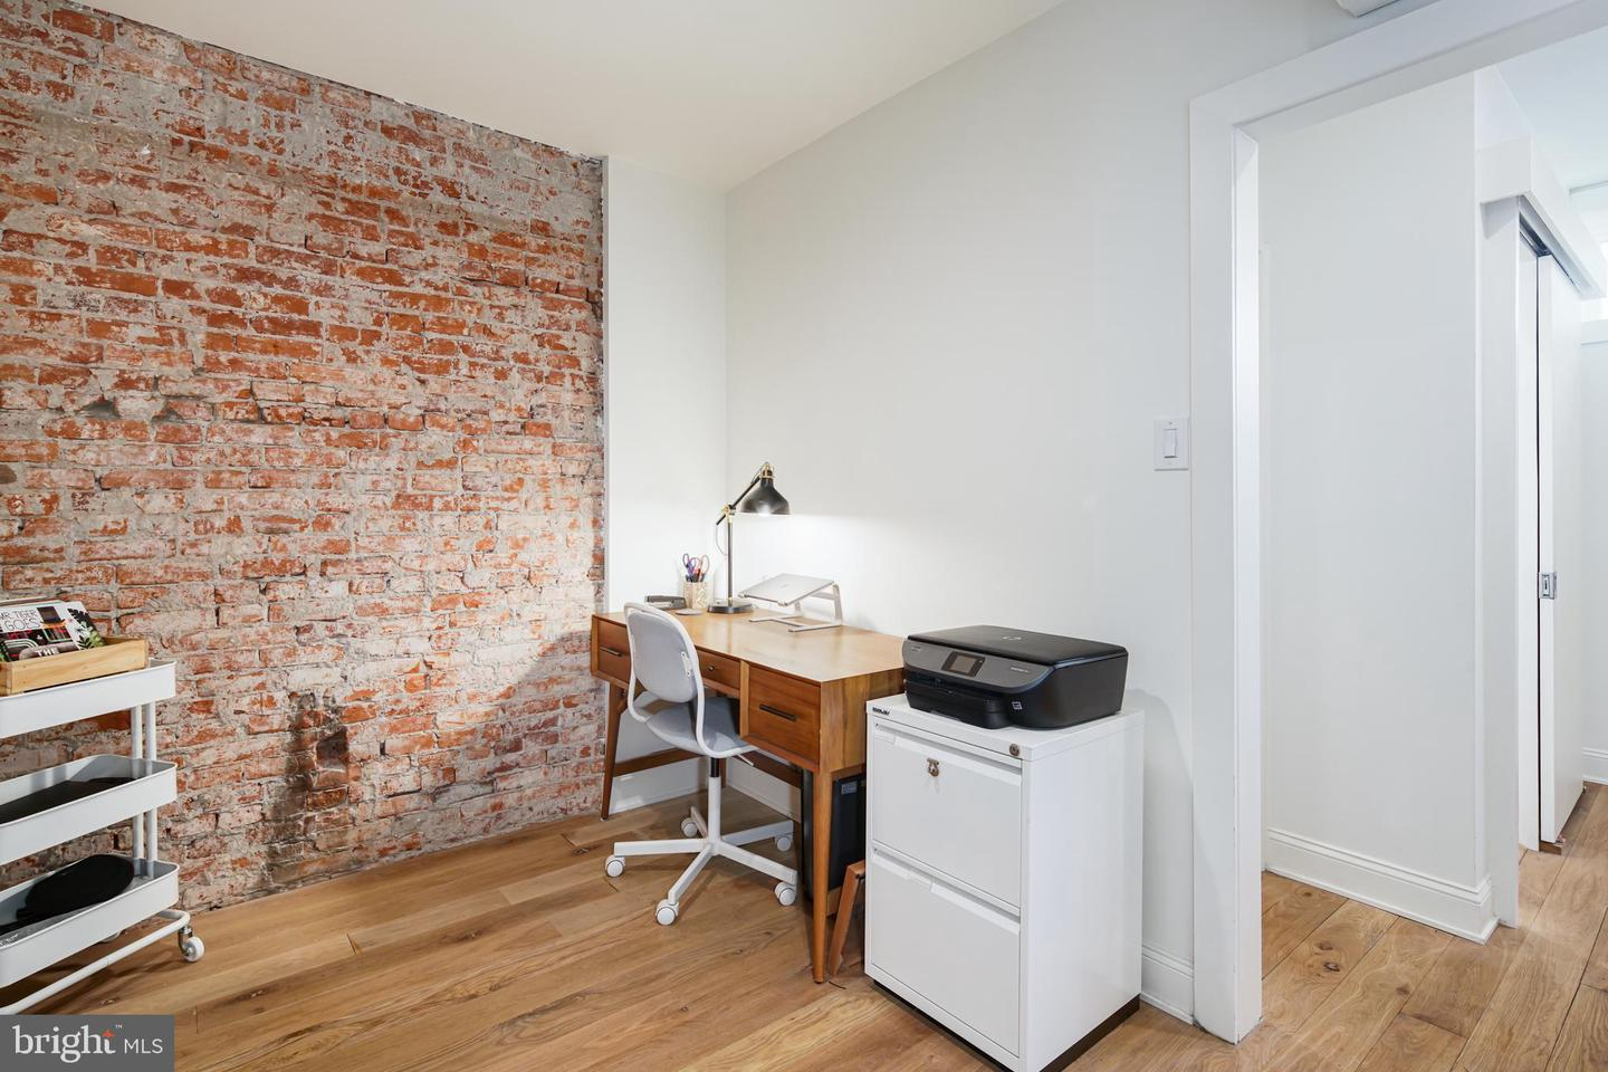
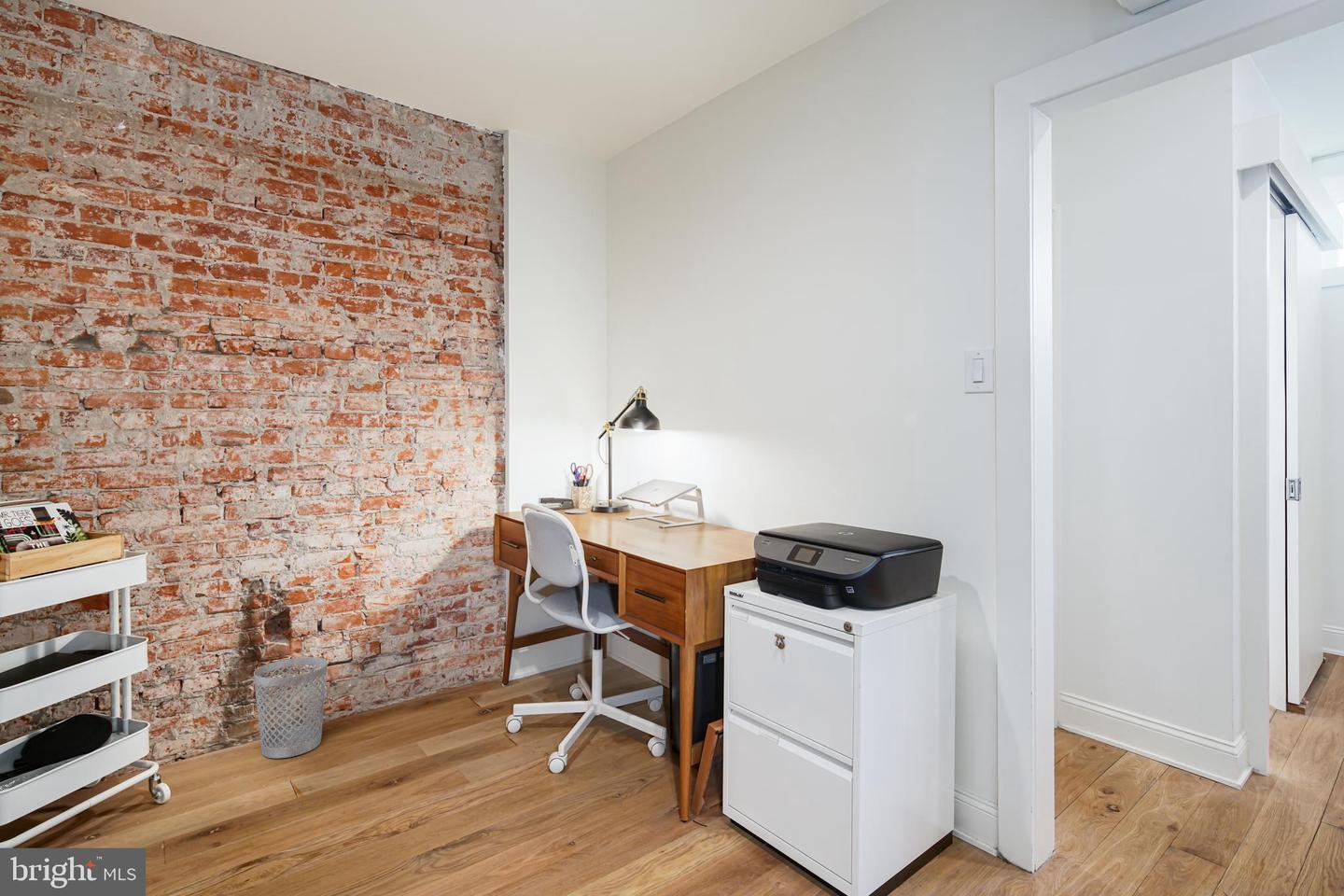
+ wastebasket [253,656,329,759]
